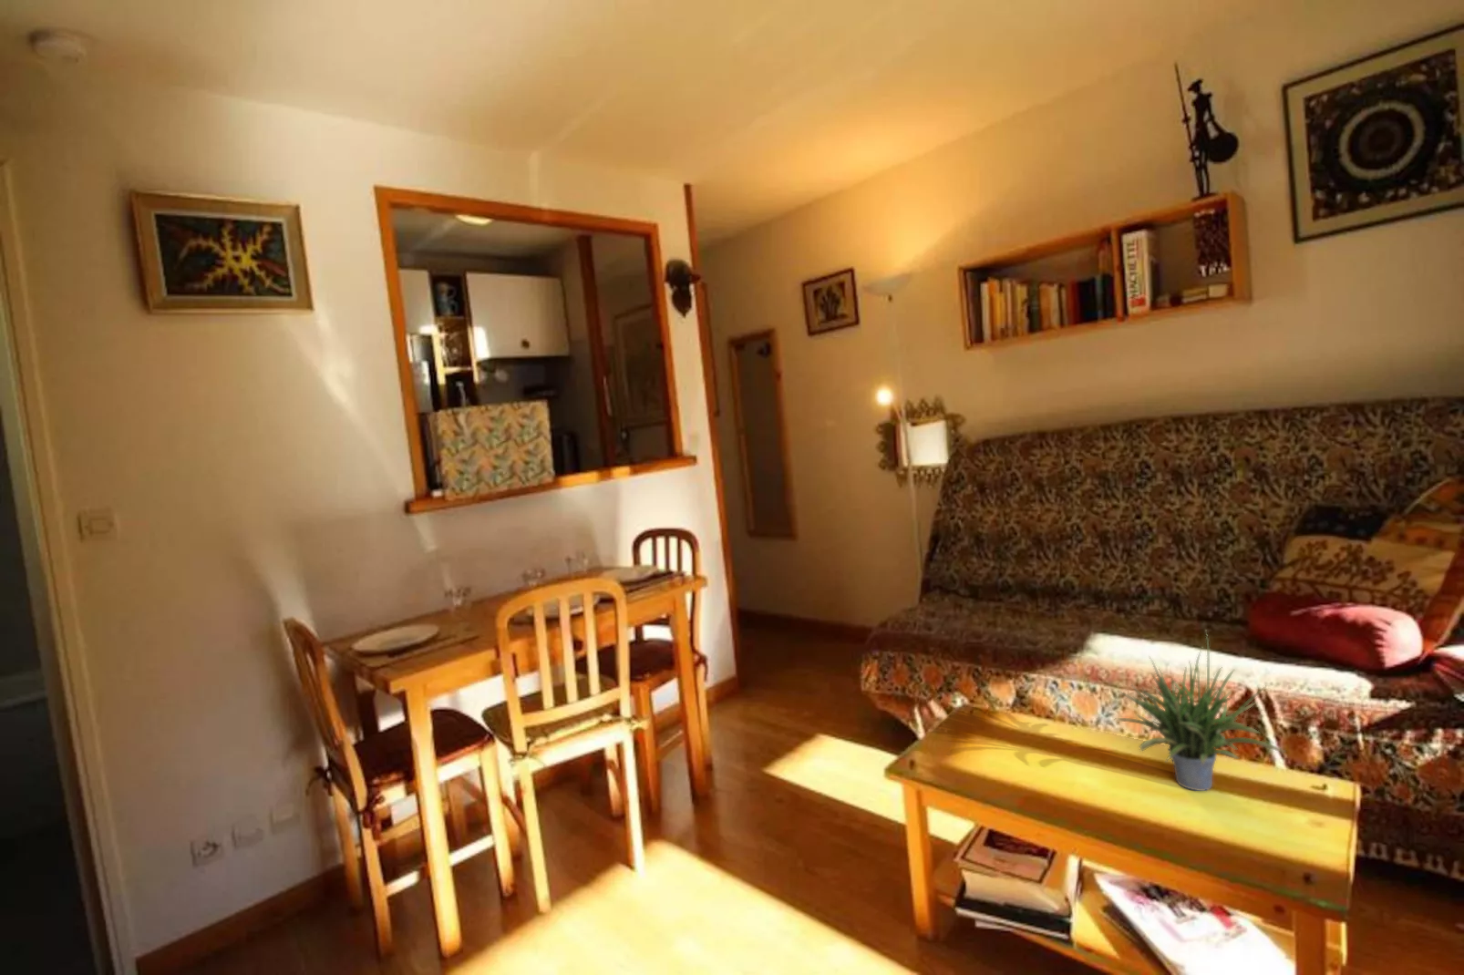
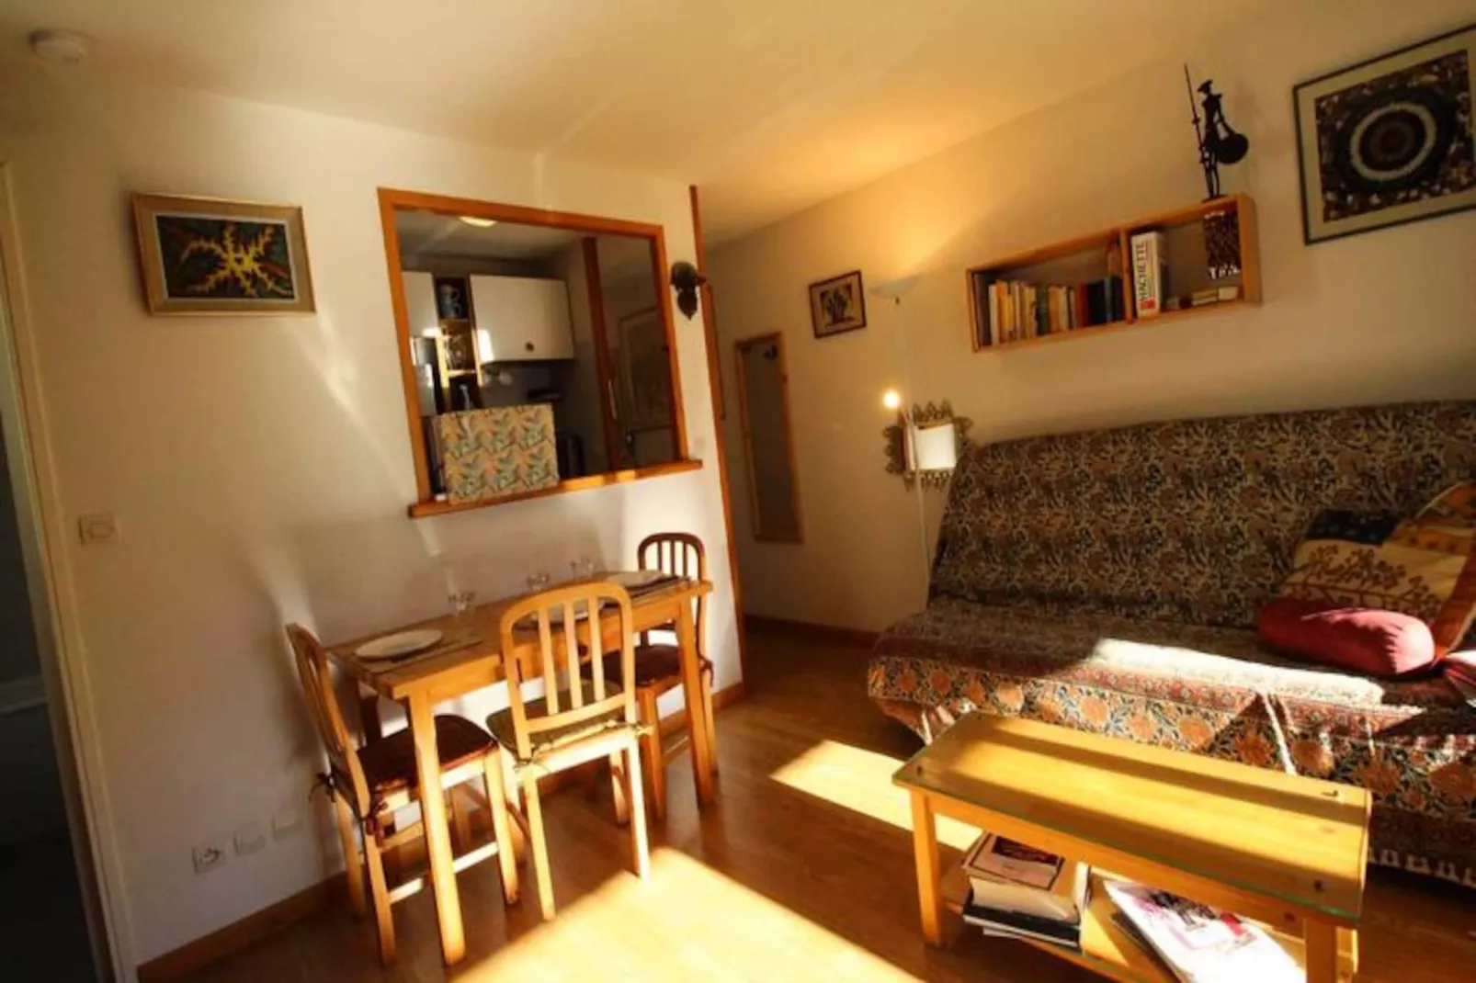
- potted plant [1114,630,1288,792]
